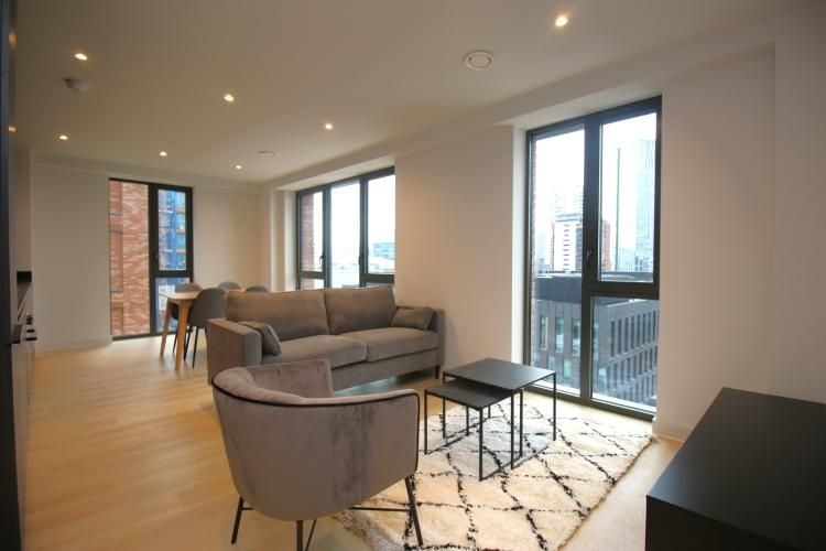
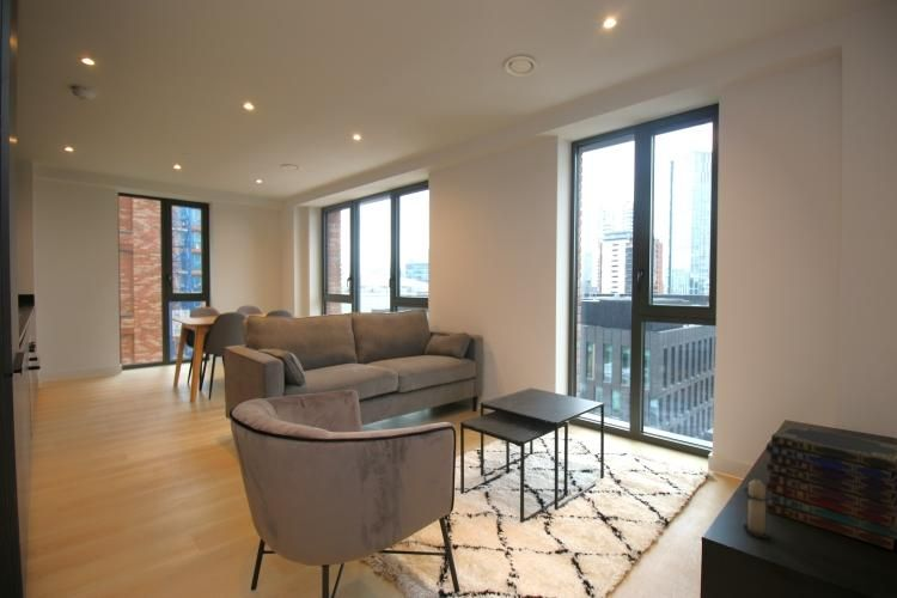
+ book stack [765,423,897,551]
+ candle [740,475,773,539]
